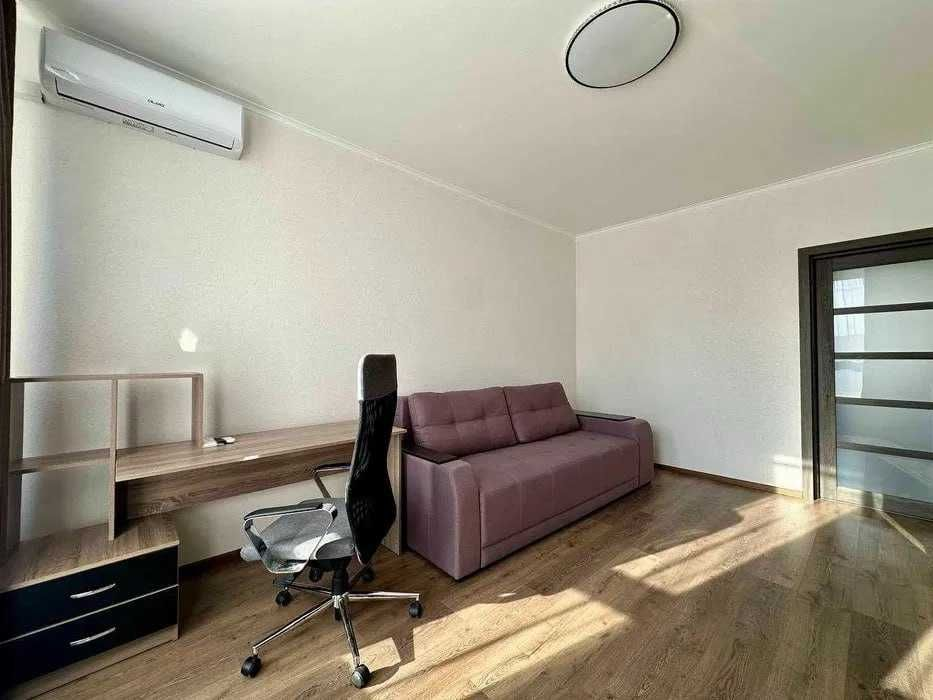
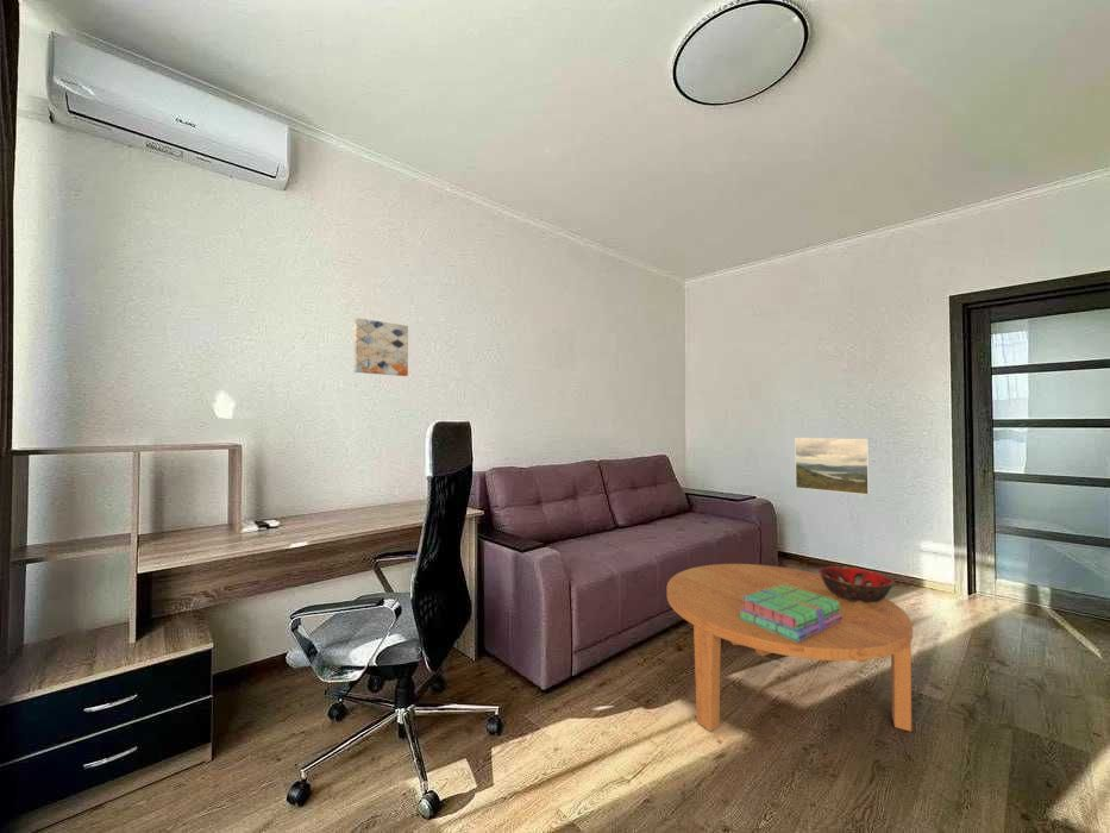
+ wall art [353,317,409,377]
+ decorative bowl [817,565,896,603]
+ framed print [794,437,871,496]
+ stack of books [739,584,842,641]
+ coffee table [666,563,914,733]
